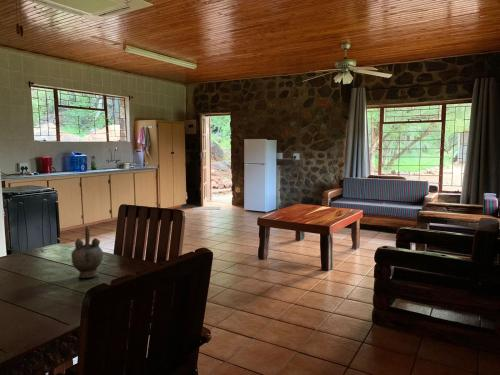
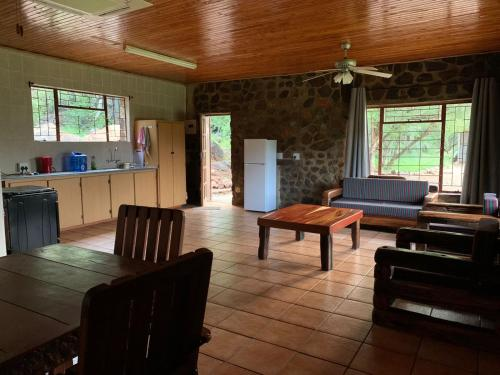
- teapot [70,225,104,279]
